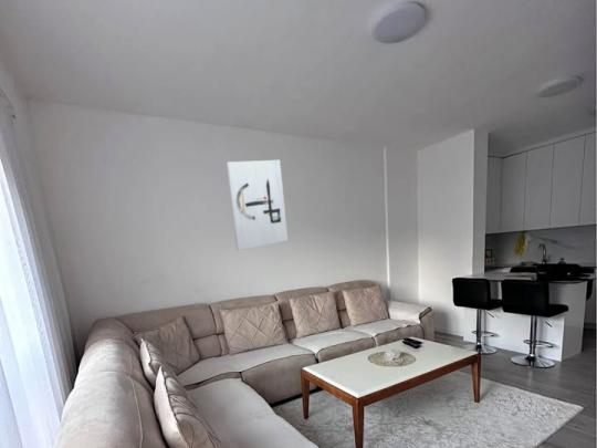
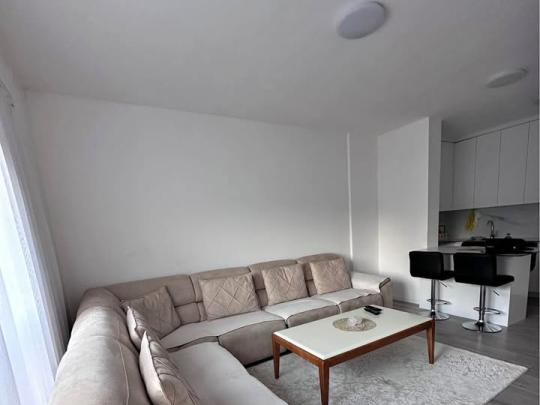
- wall art [226,159,289,251]
